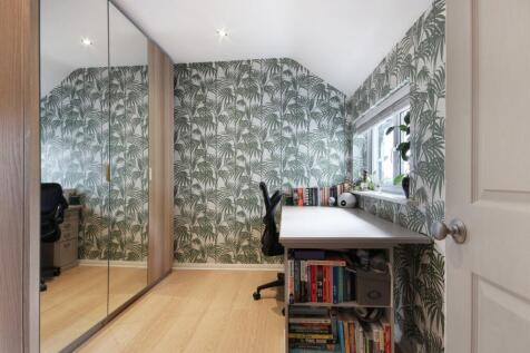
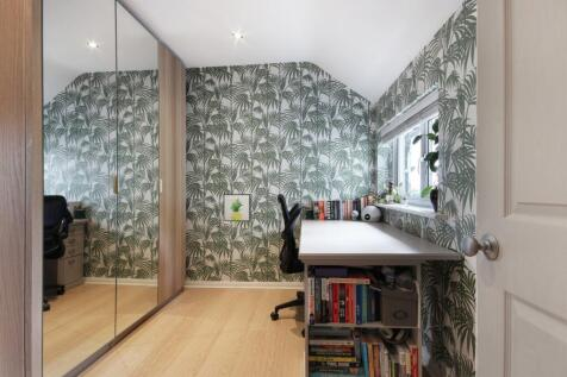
+ wall art [222,193,253,222]
